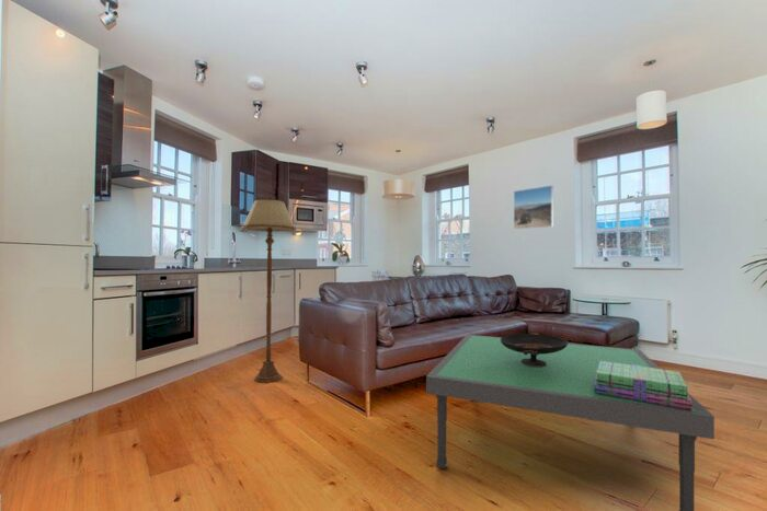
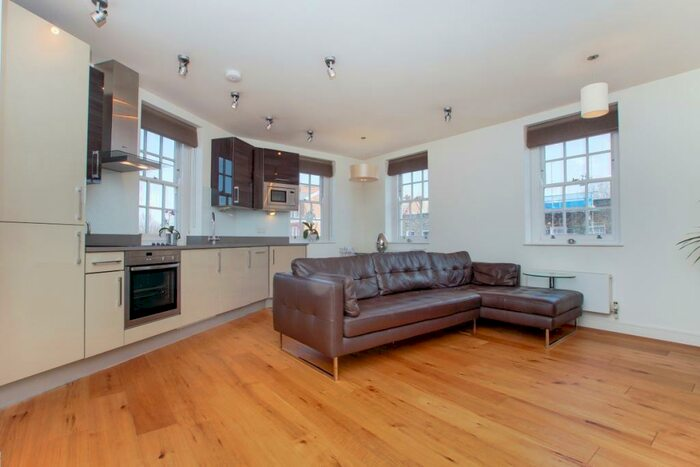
- decorative bowl [501,332,569,367]
- coffee table [425,334,716,511]
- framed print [513,184,554,230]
- stack of books [595,361,692,410]
- floor lamp [241,196,297,384]
